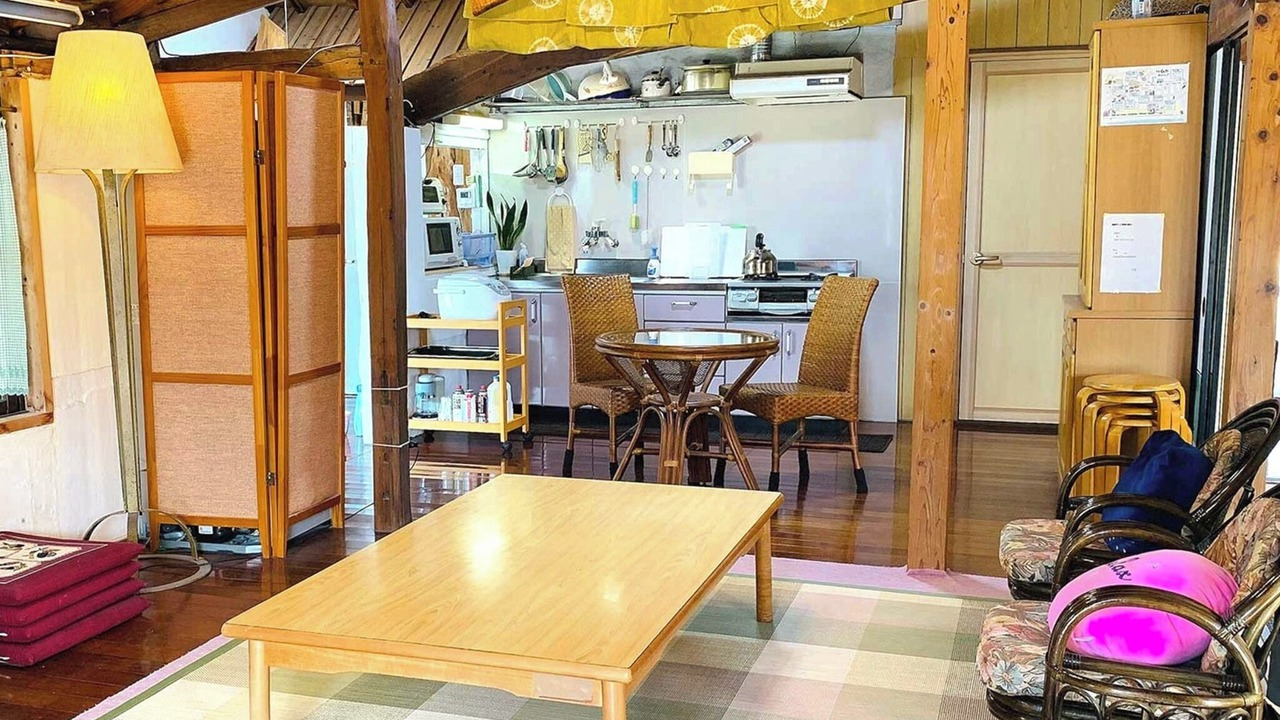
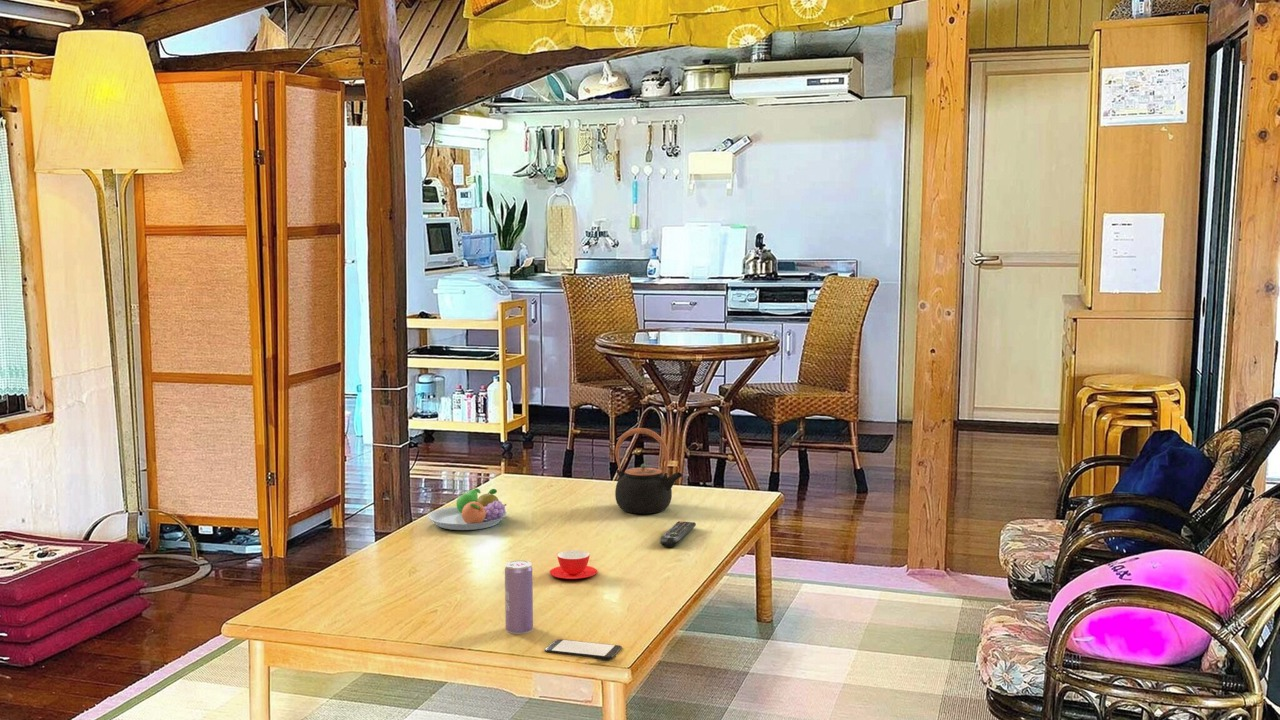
+ fruit bowl [427,488,508,531]
+ remote control [659,520,697,548]
+ teacup [549,549,598,580]
+ teapot [614,427,683,515]
+ smartphone [544,638,623,661]
+ beverage can [504,560,534,635]
